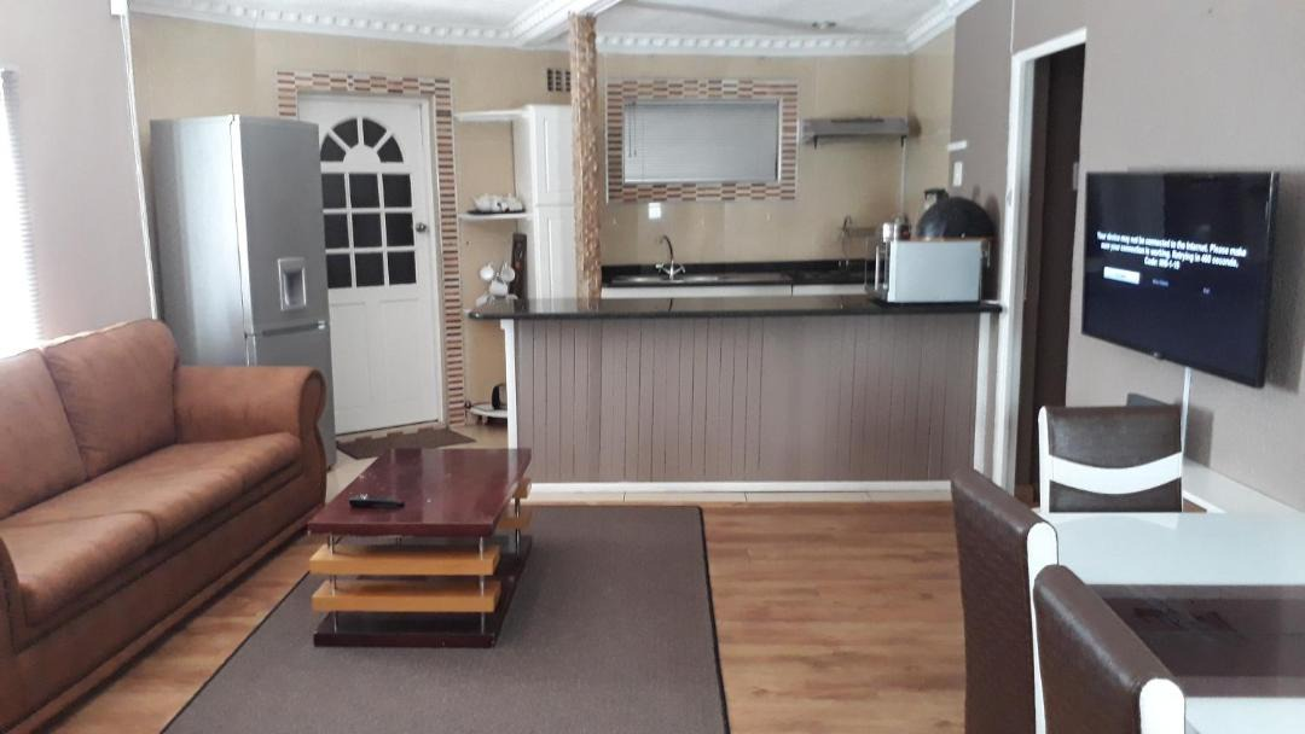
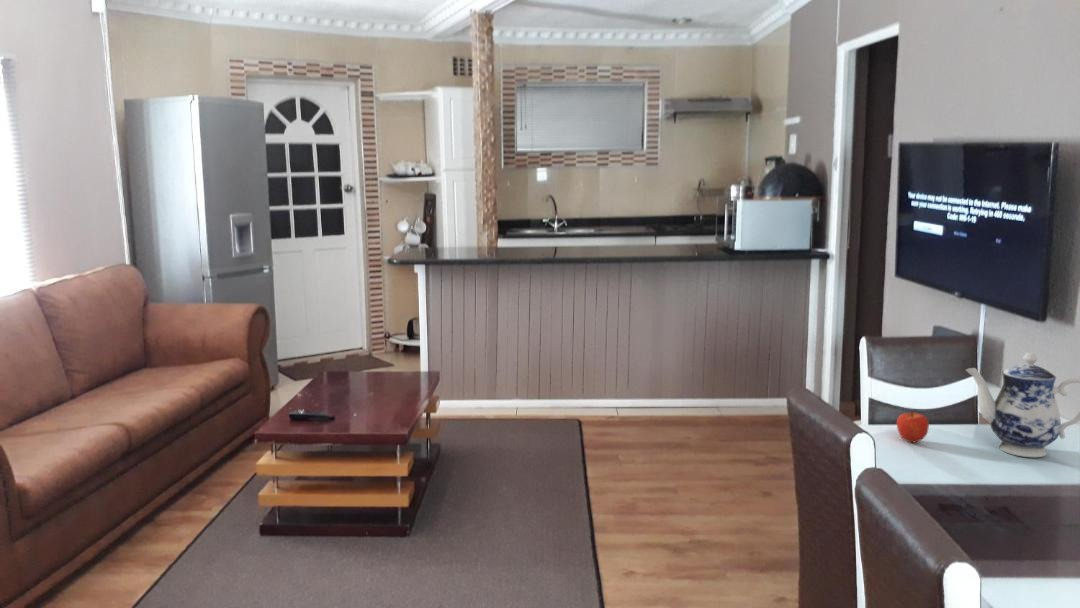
+ teapot [965,352,1080,458]
+ fruit [896,409,930,443]
